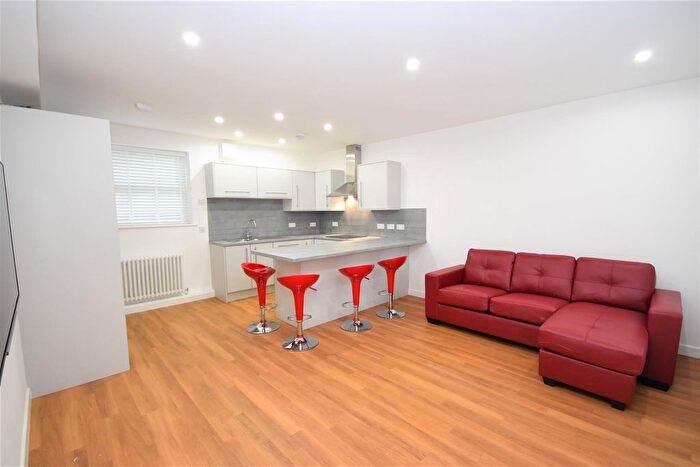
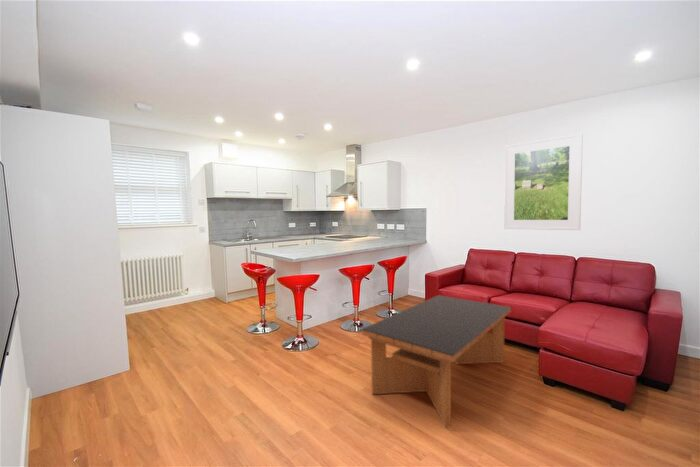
+ coffee table [361,294,512,429]
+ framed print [503,133,584,231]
